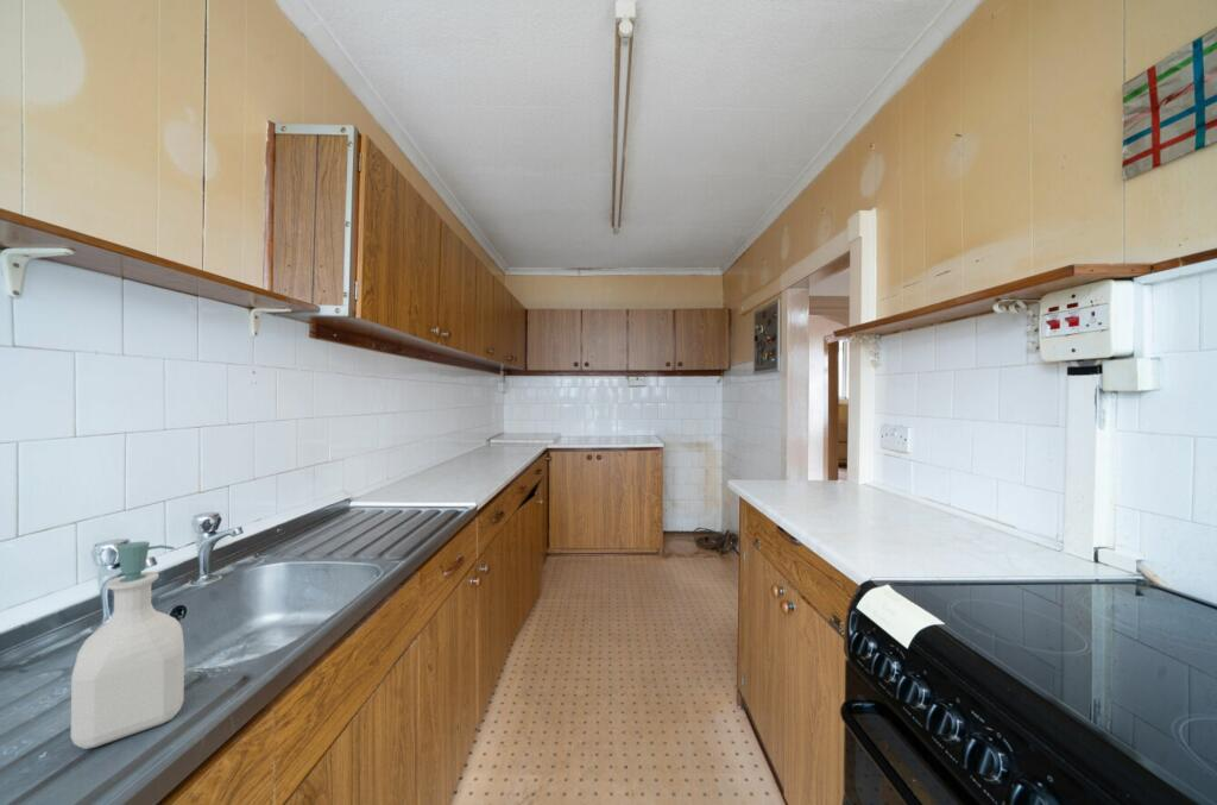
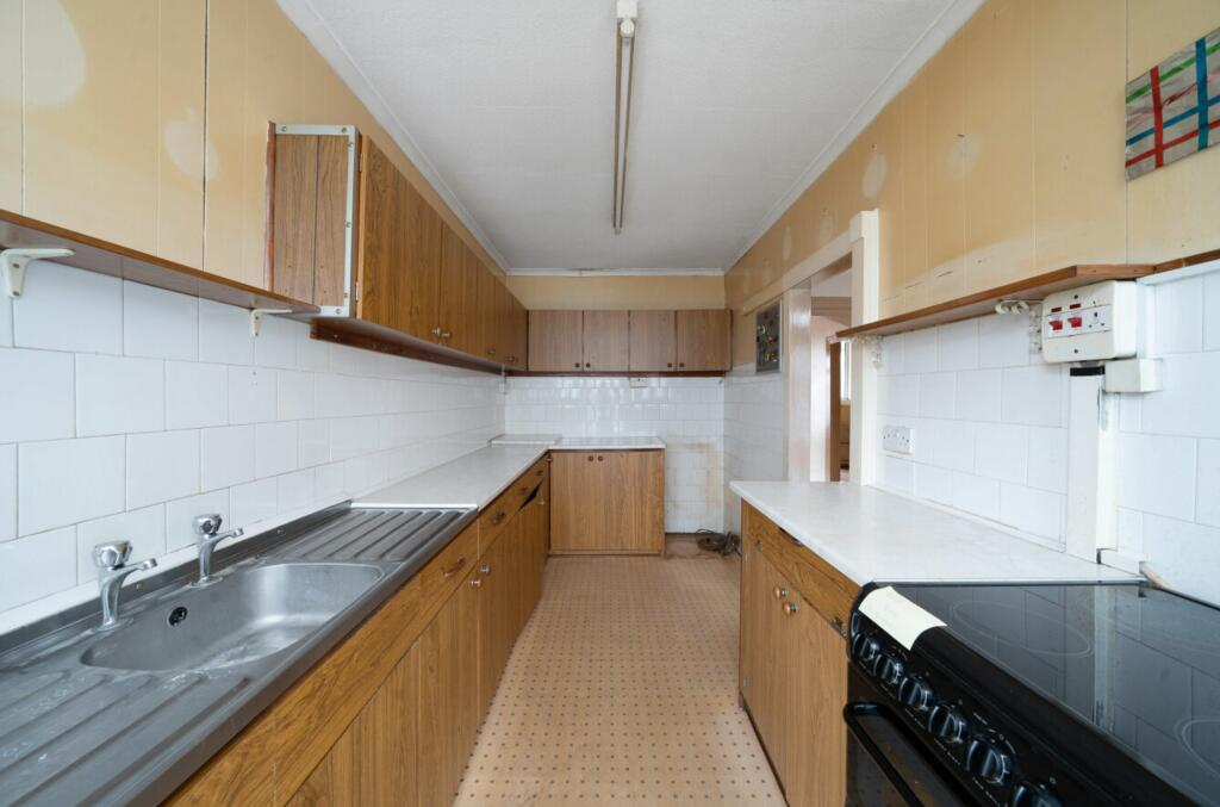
- soap bottle [70,540,185,750]
